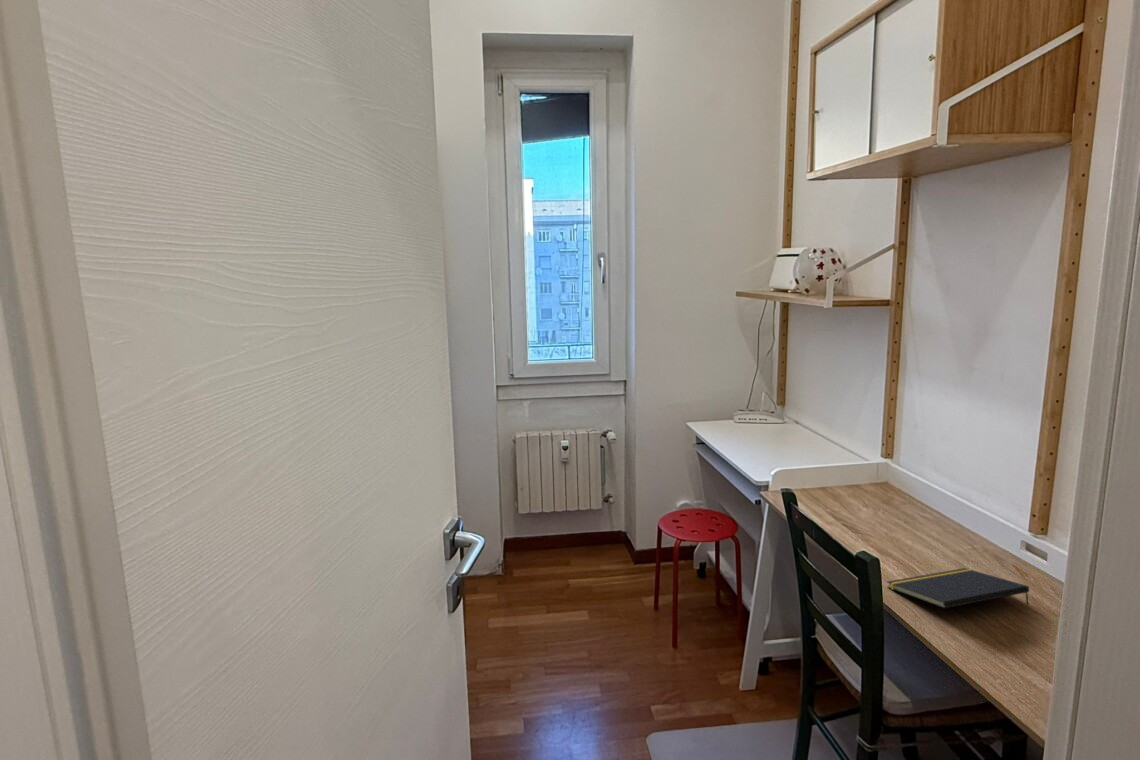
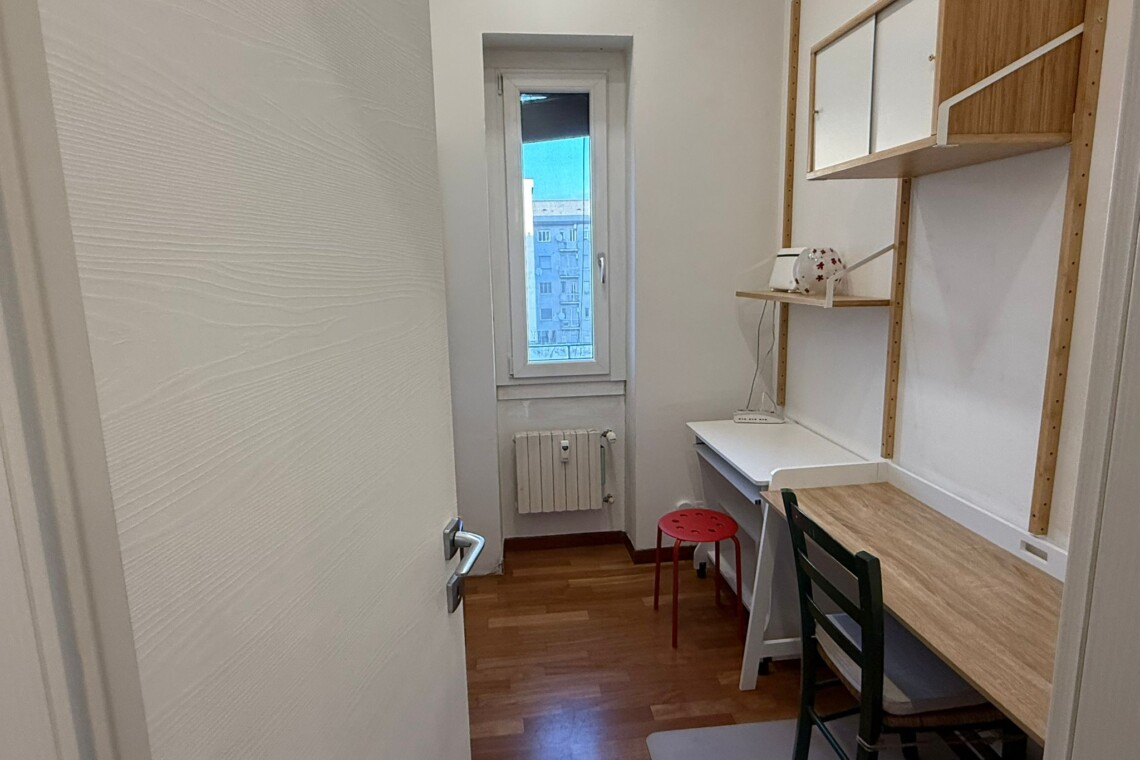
- notepad [886,567,1030,609]
